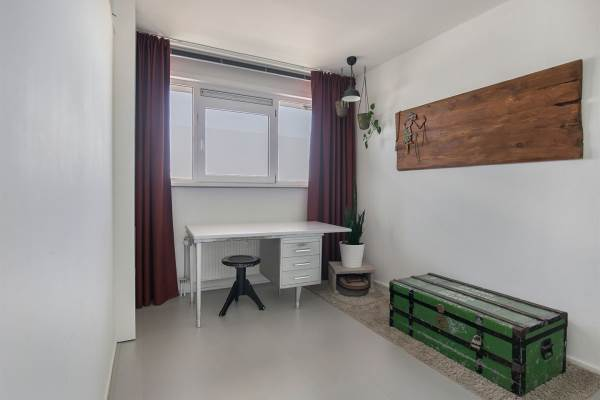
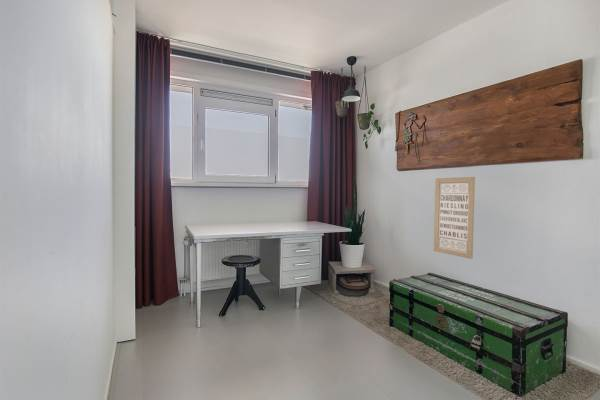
+ wall art [433,176,476,260]
